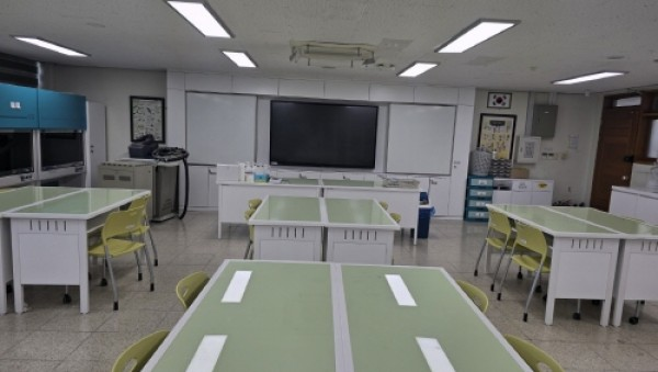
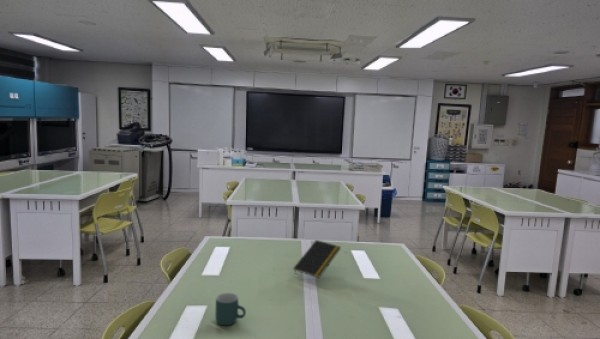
+ notepad [292,239,342,279]
+ mug [214,292,247,327]
